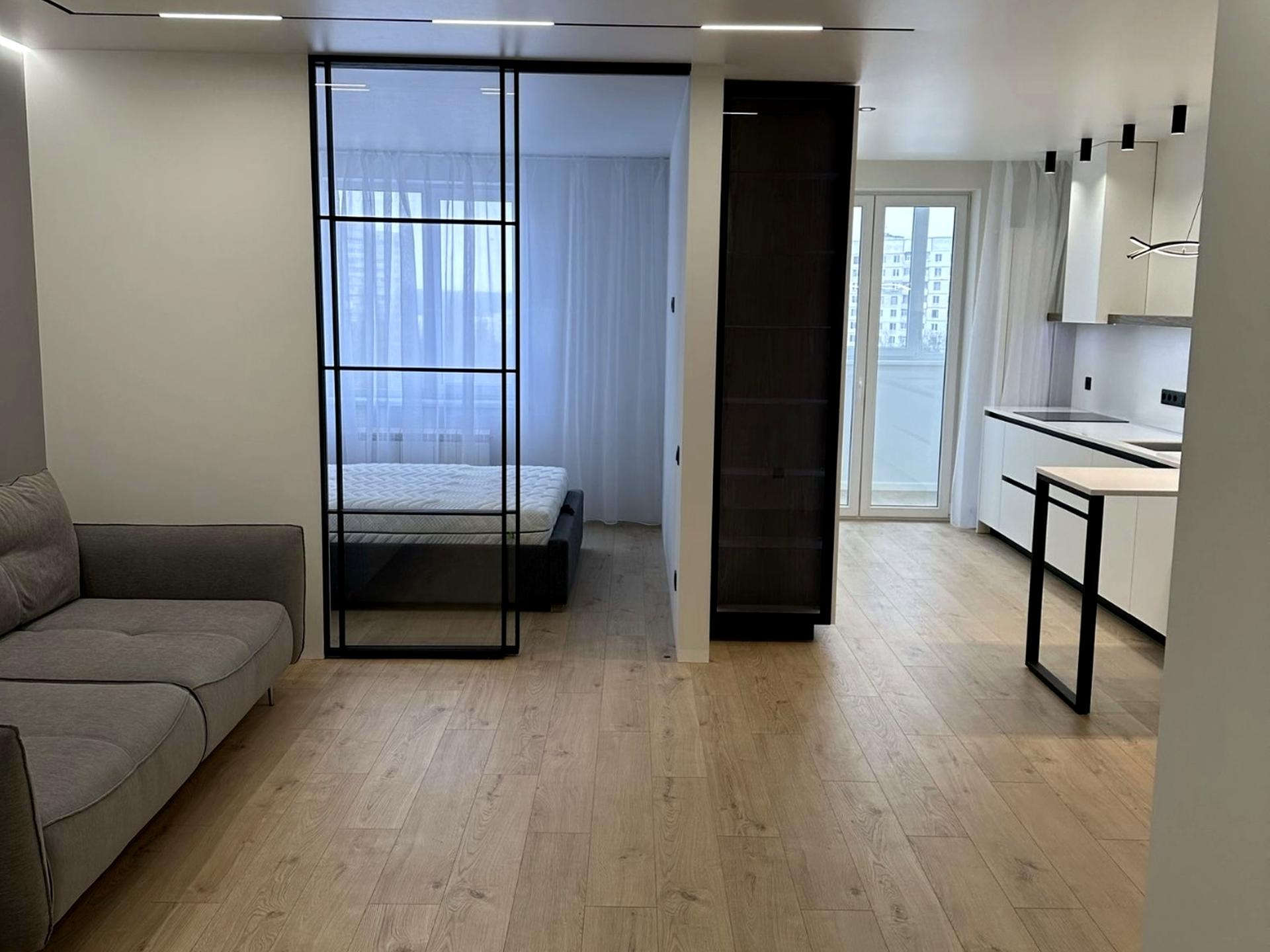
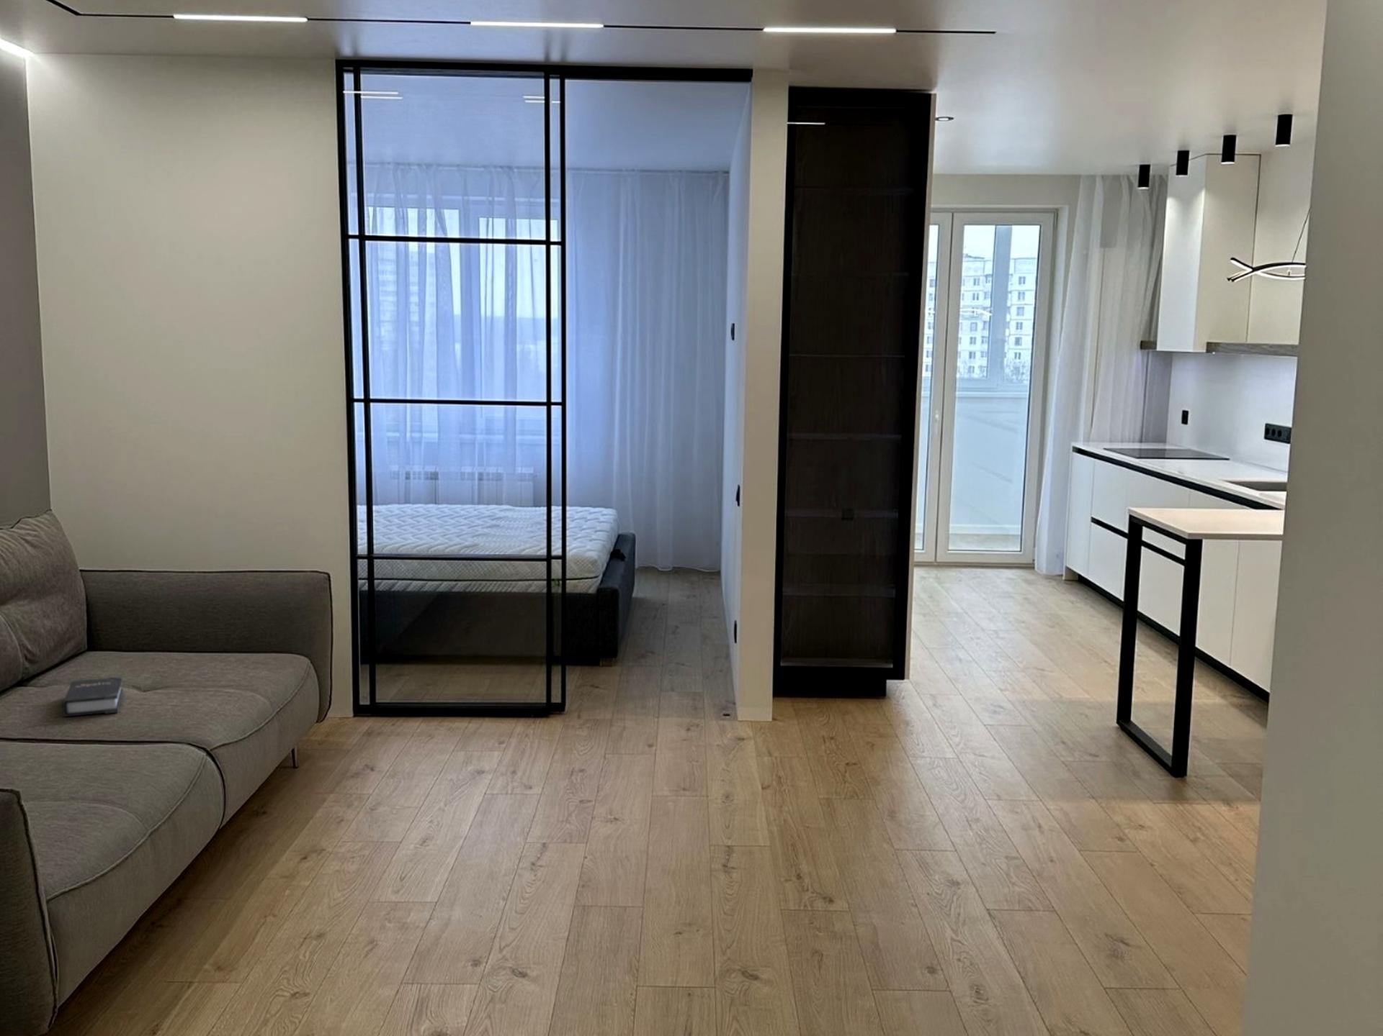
+ hardback book [62,676,124,717]
